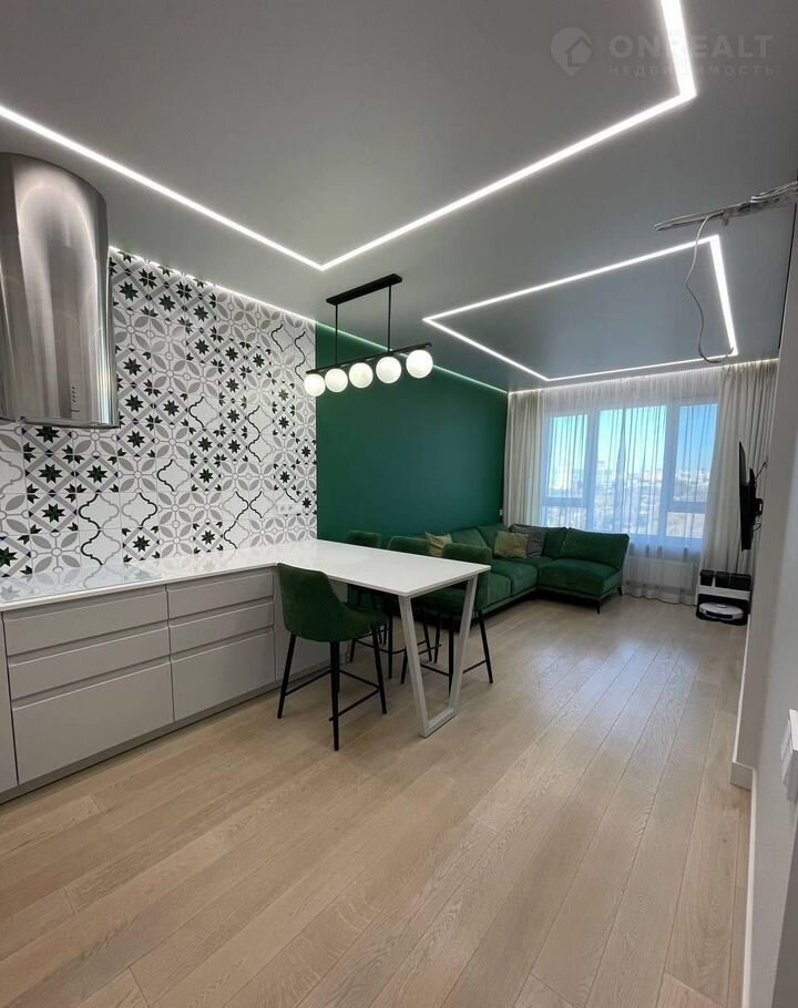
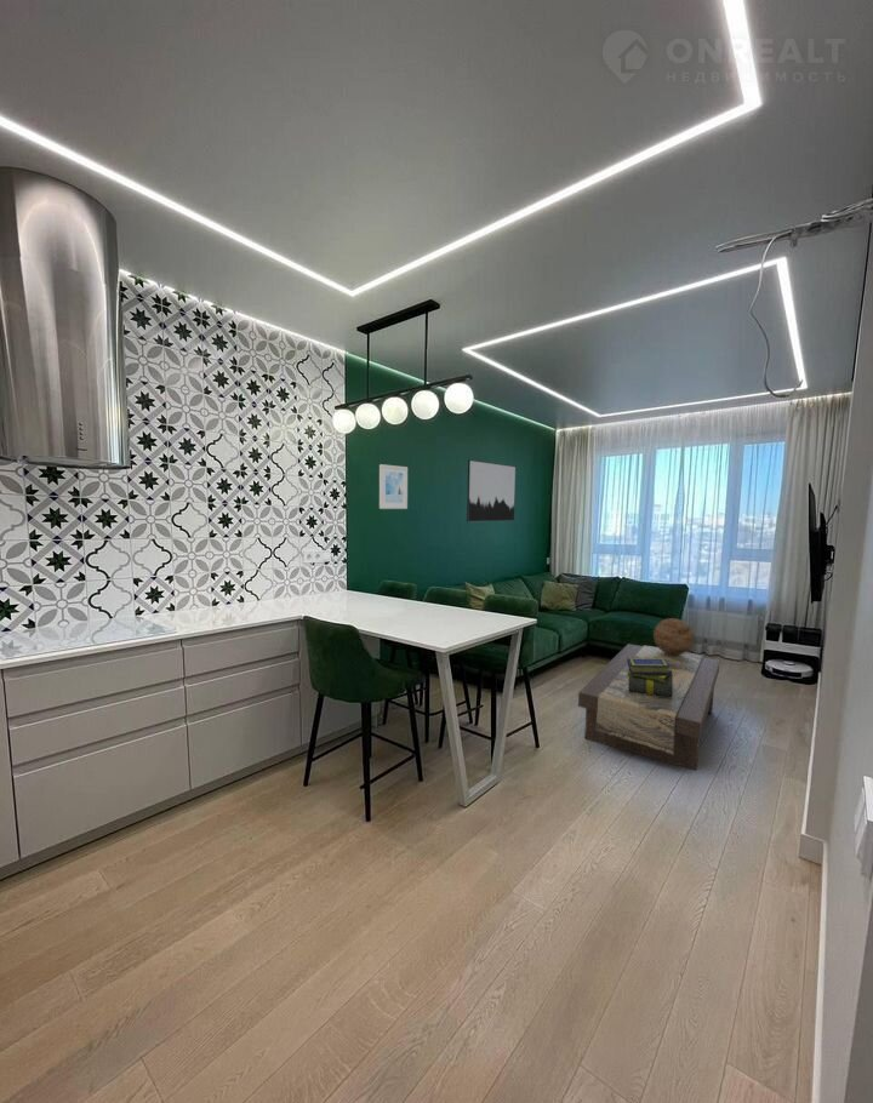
+ wall art [466,458,517,524]
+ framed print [378,463,409,510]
+ decorative sphere [652,617,695,655]
+ coffee table [577,642,721,771]
+ stack of books [626,658,673,697]
